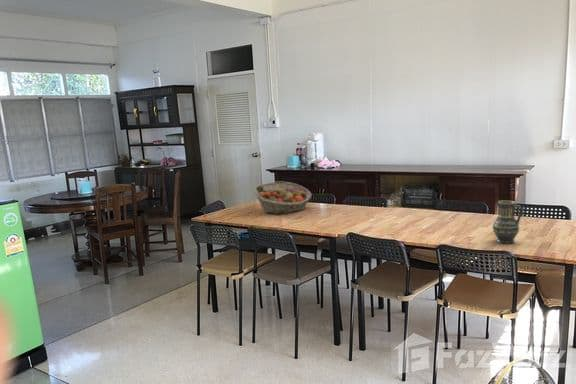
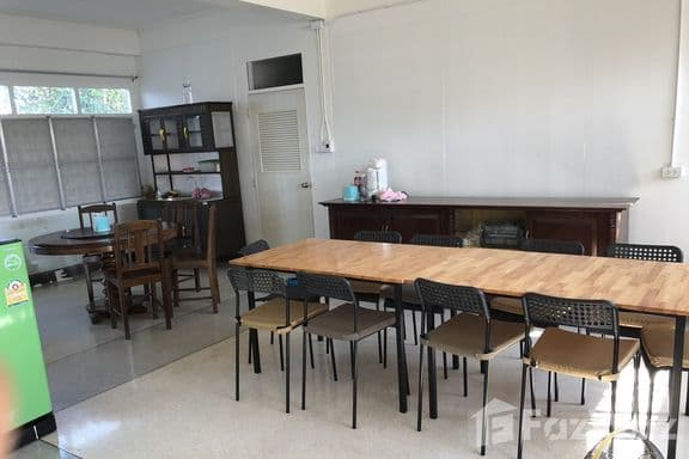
- vase [492,199,523,245]
- fruit basket [252,180,313,215]
